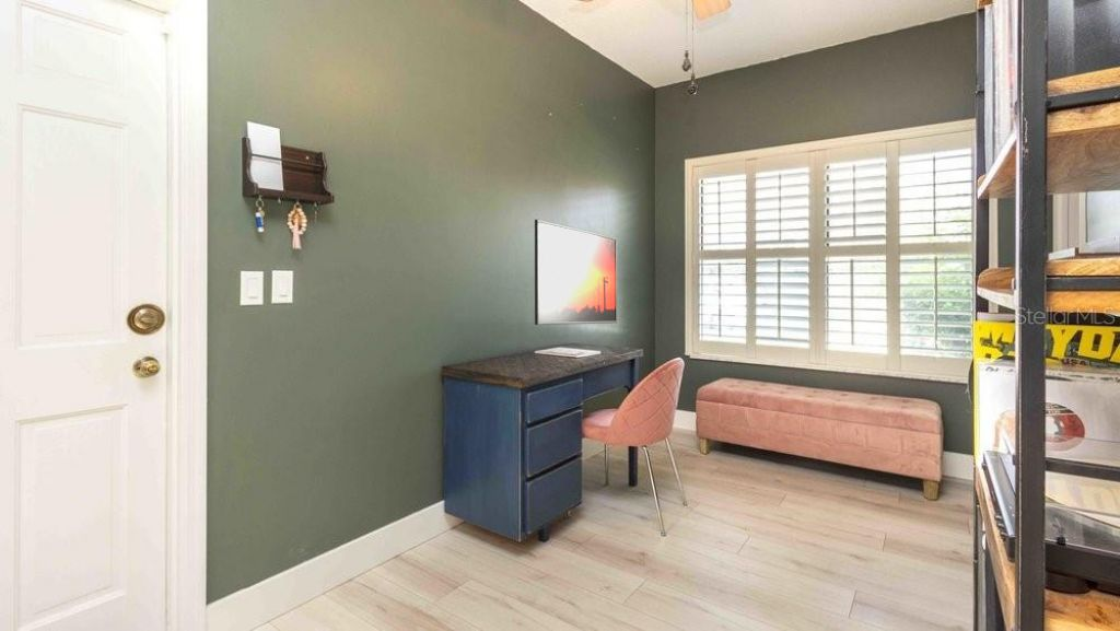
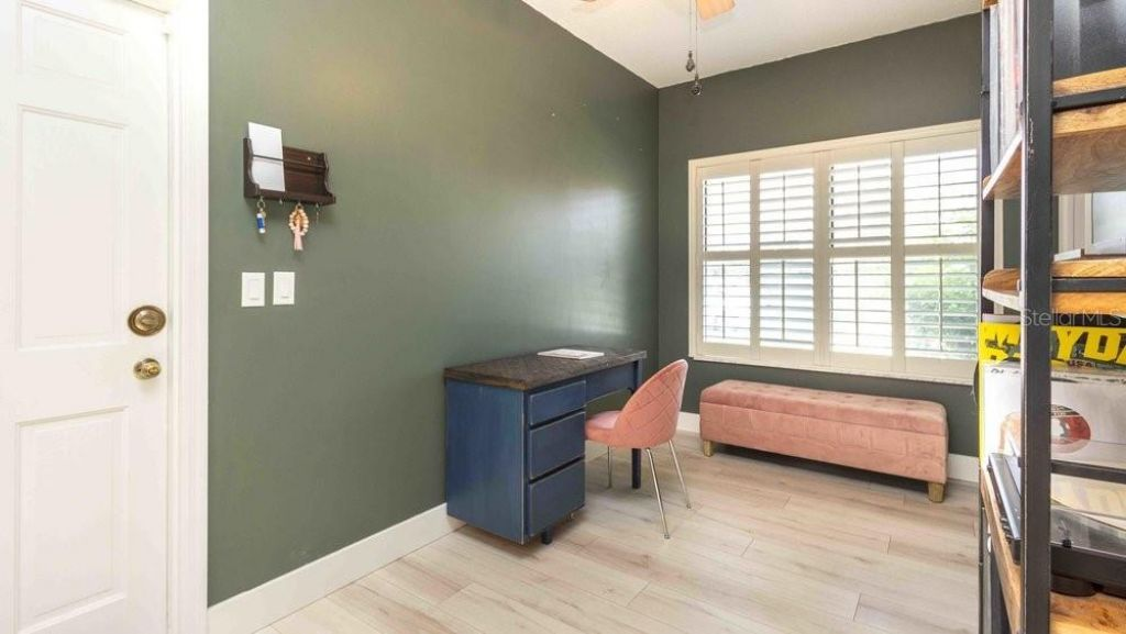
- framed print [534,219,618,326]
